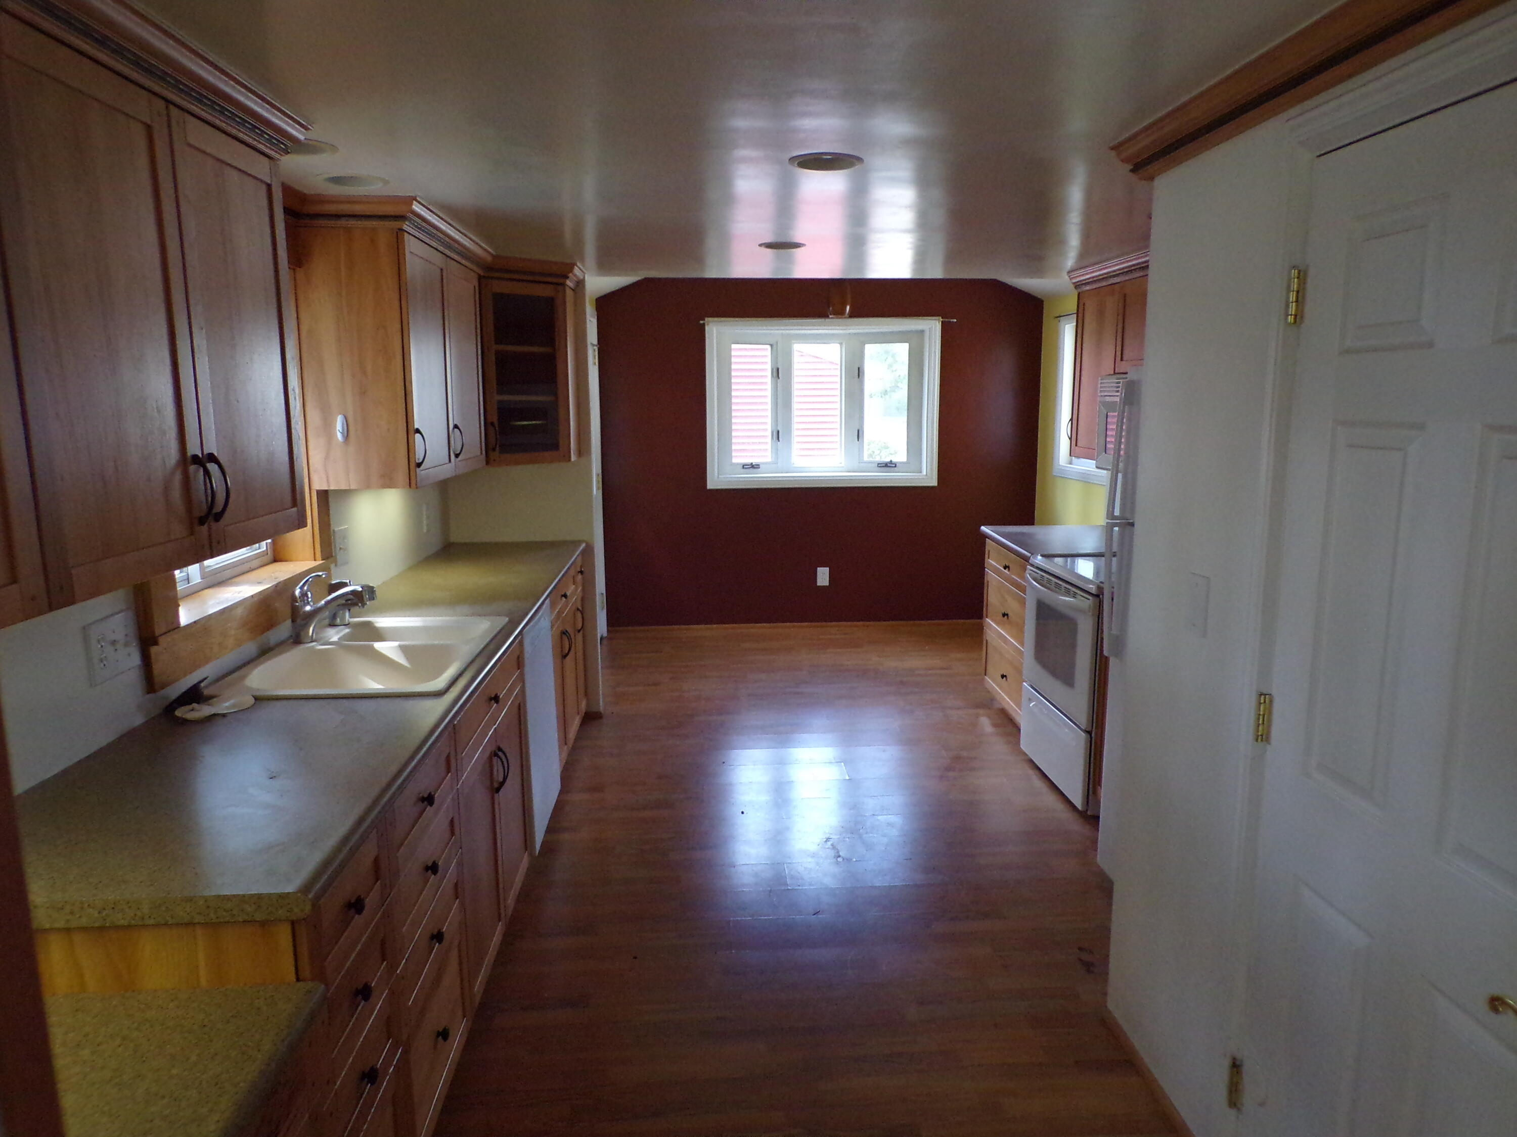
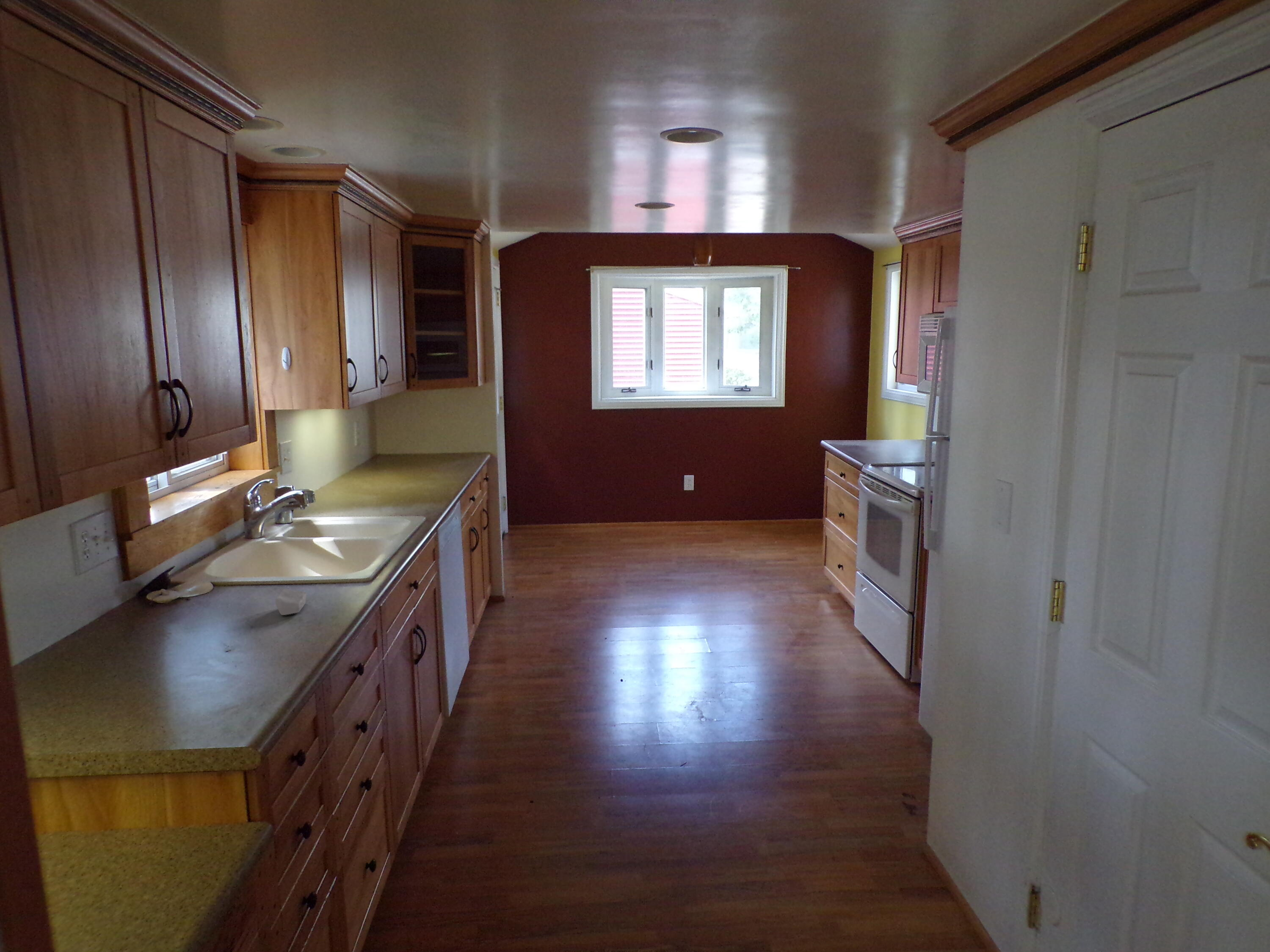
+ soap bar [275,589,307,616]
